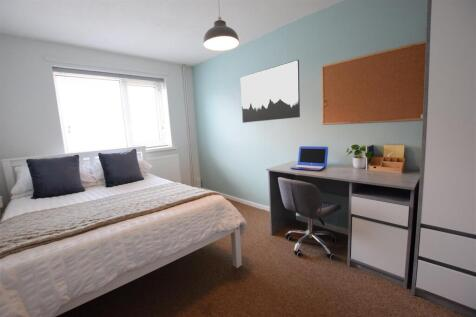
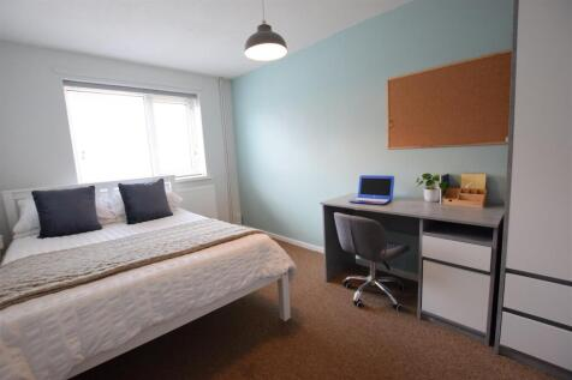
- wall art [239,59,301,124]
